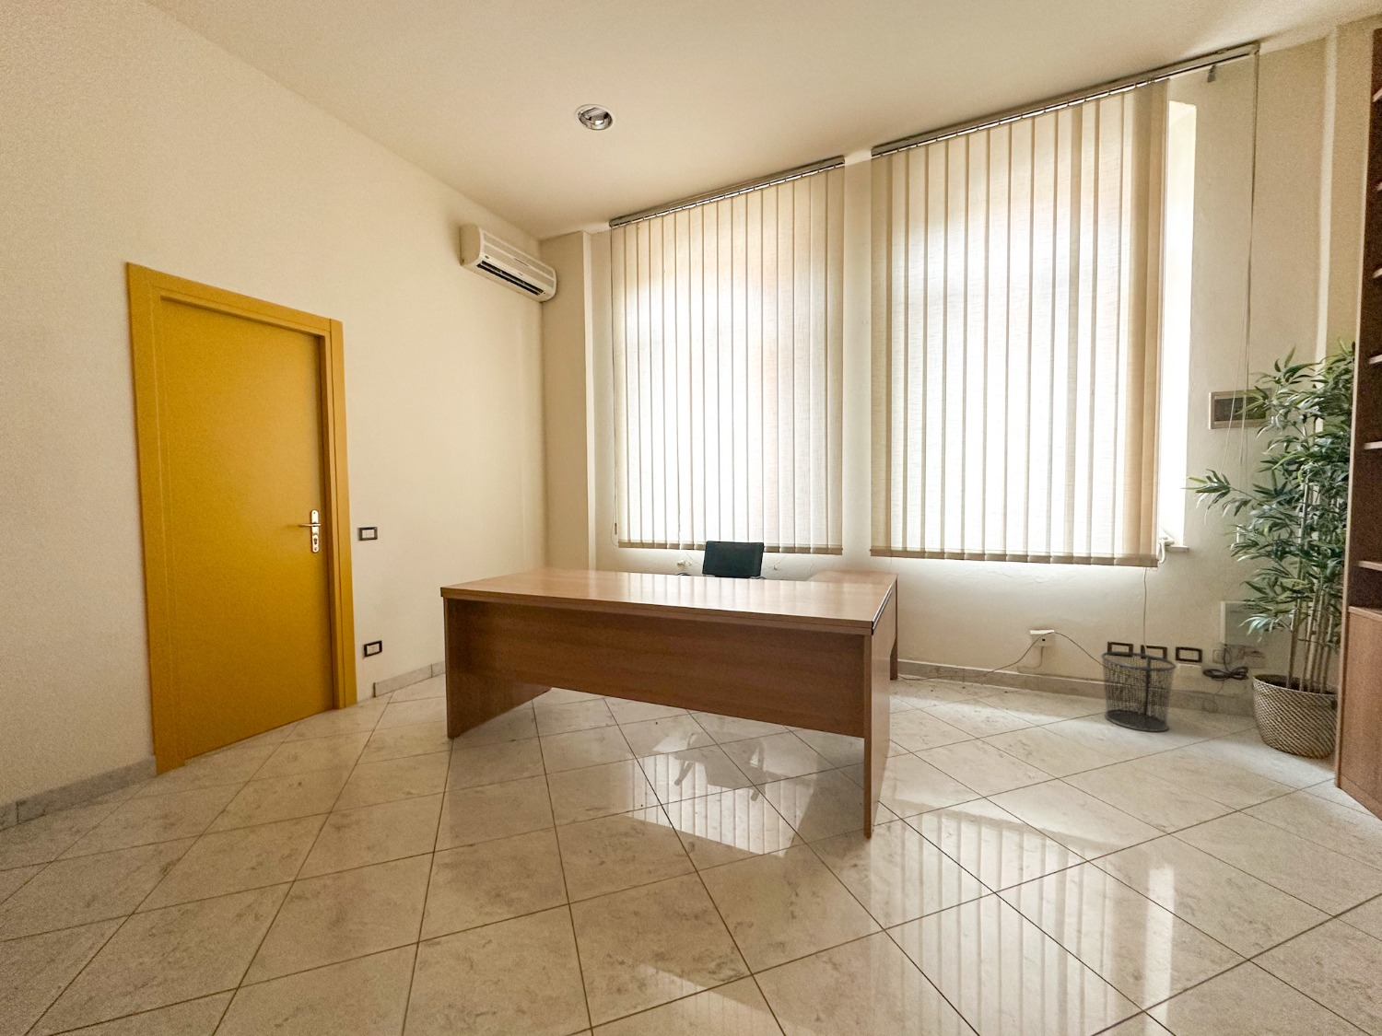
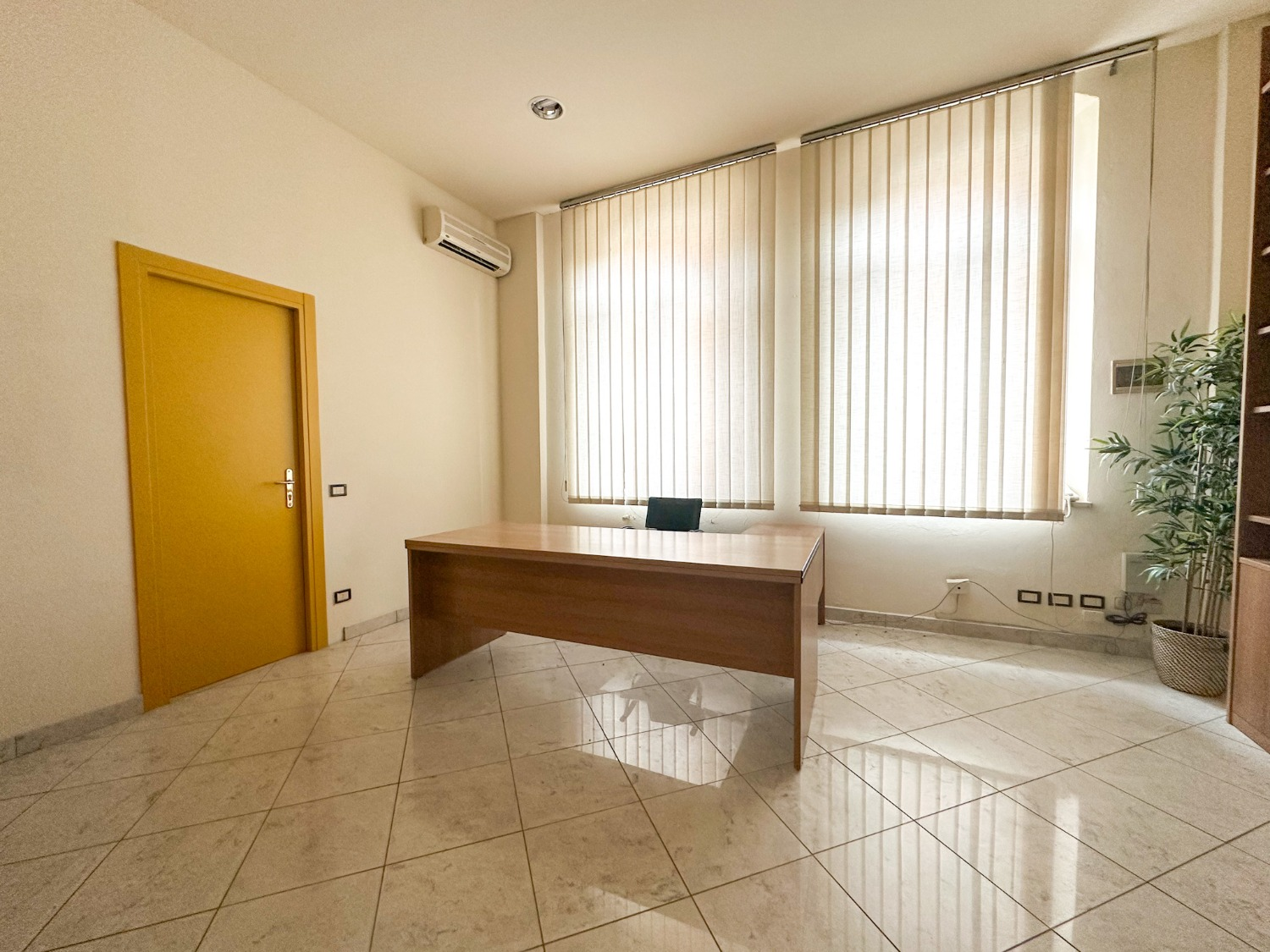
- waste bin [1100,650,1177,733]
